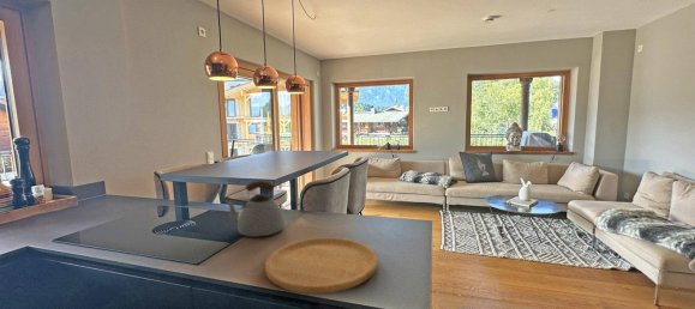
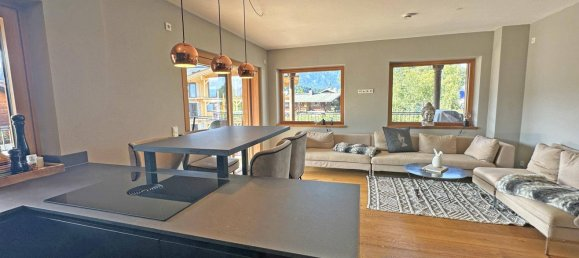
- kettle [224,180,286,237]
- cutting board [264,237,379,295]
